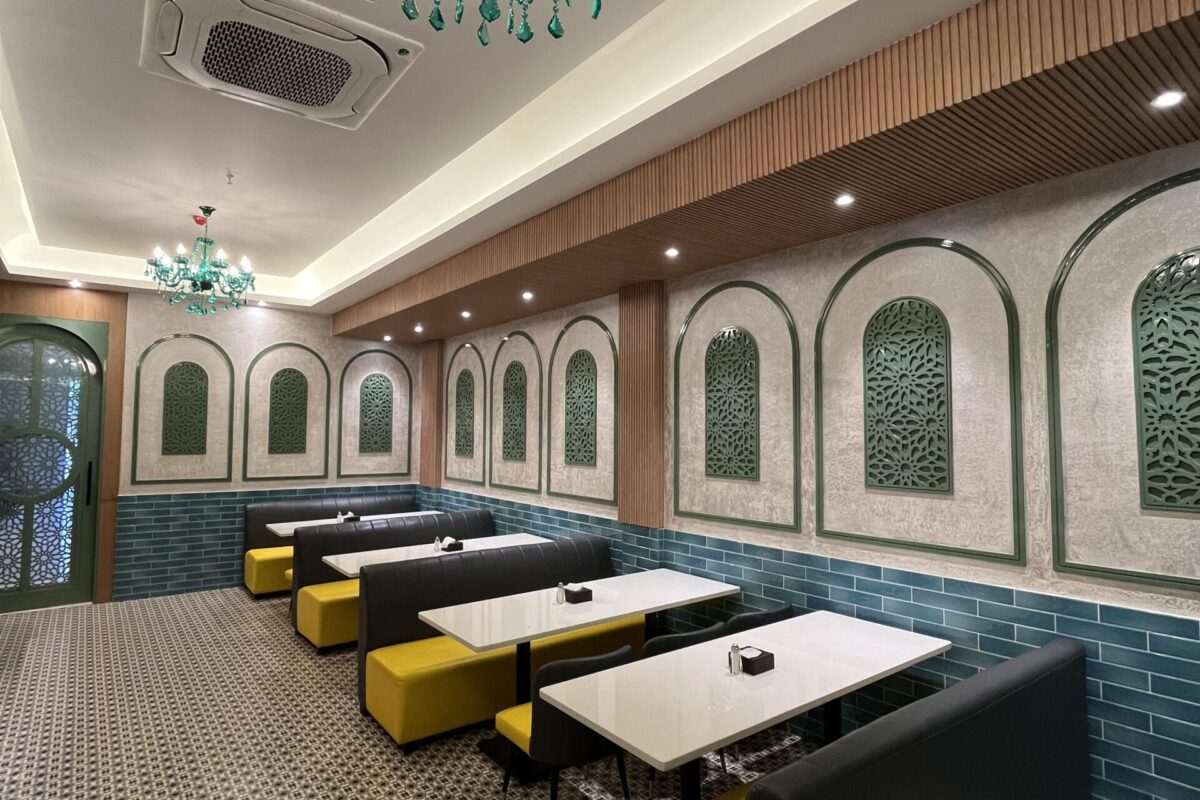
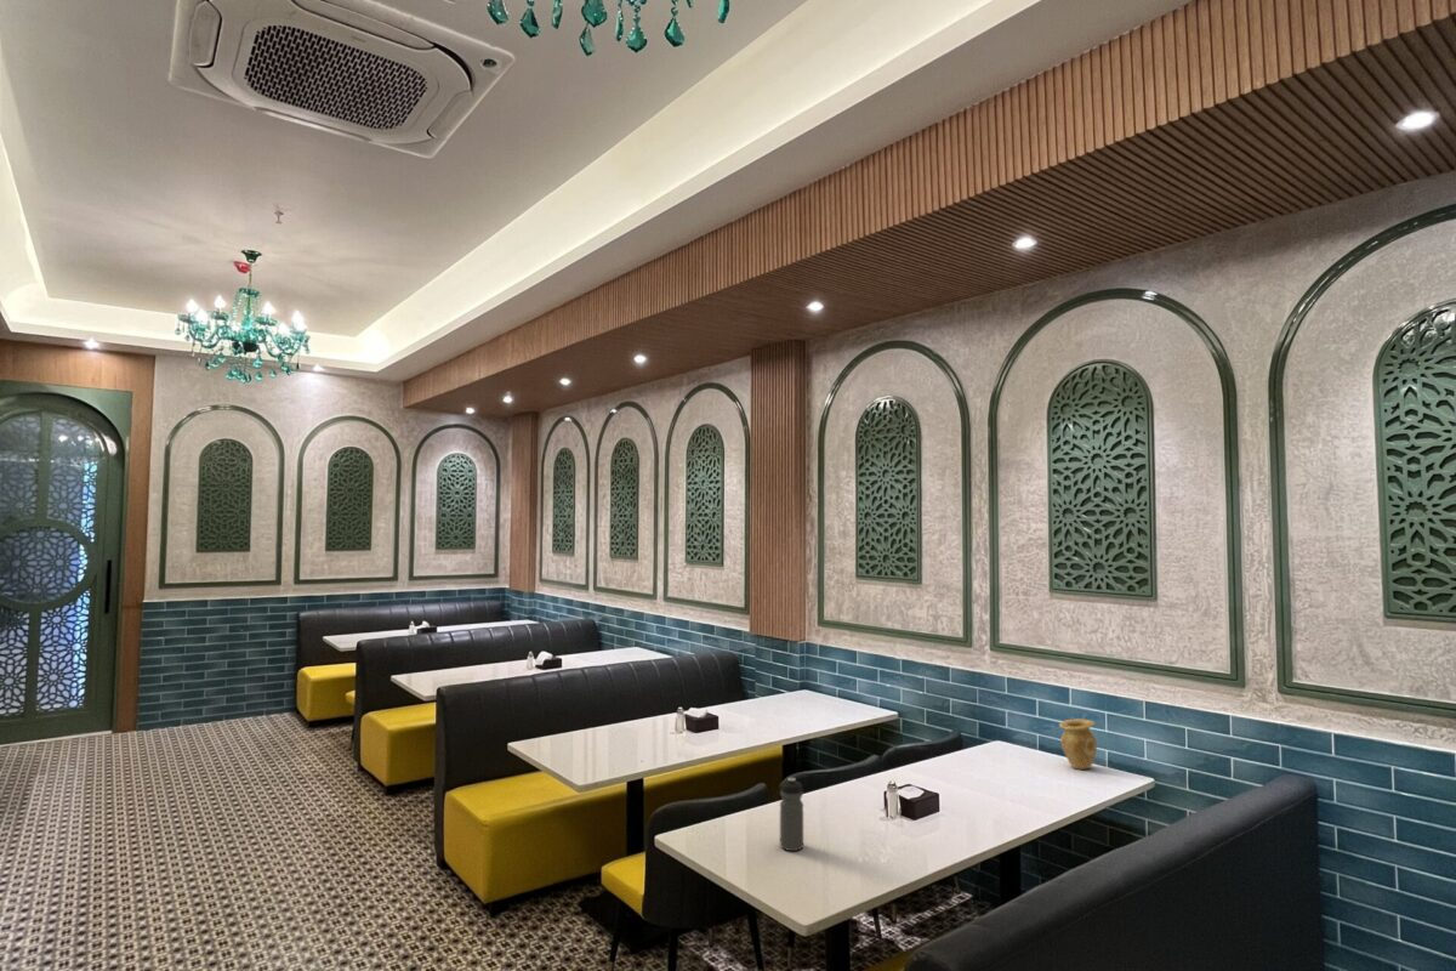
+ vase [1058,717,1098,770]
+ water bottle [779,777,804,852]
